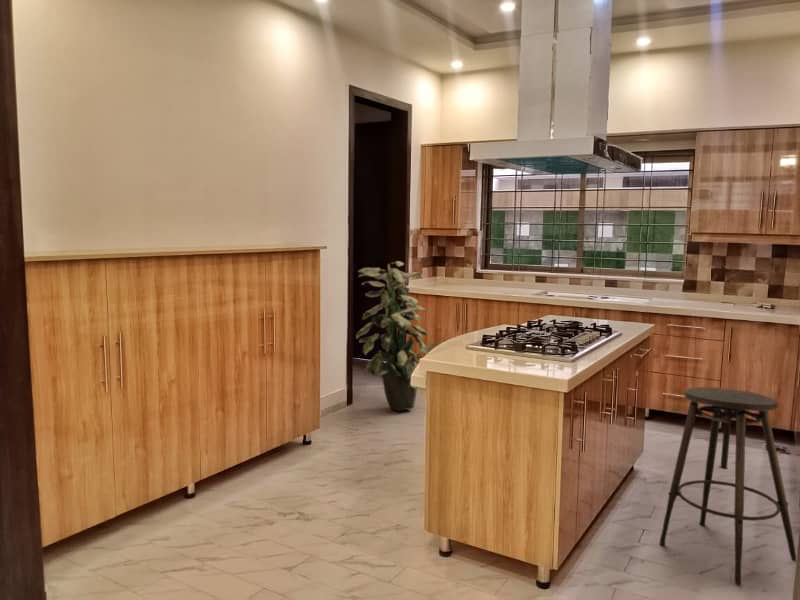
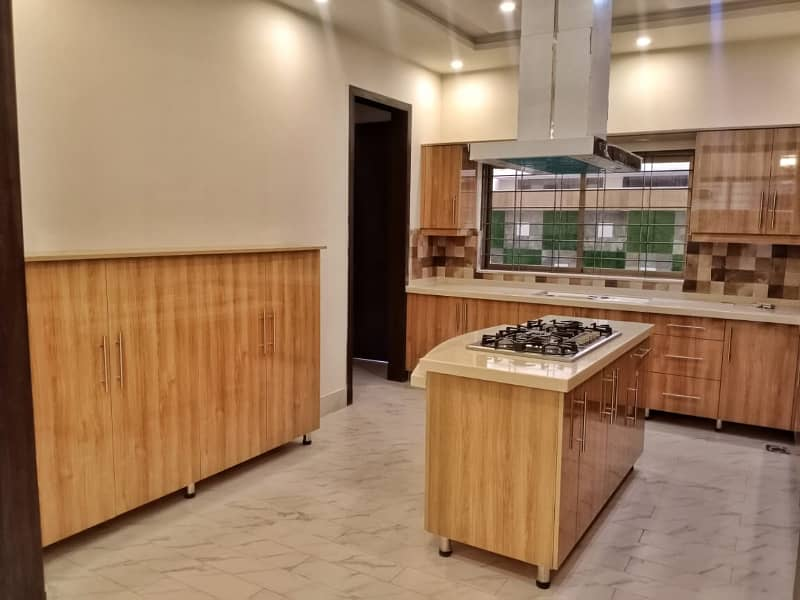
- indoor plant [355,260,437,412]
- stool [659,386,798,586]
